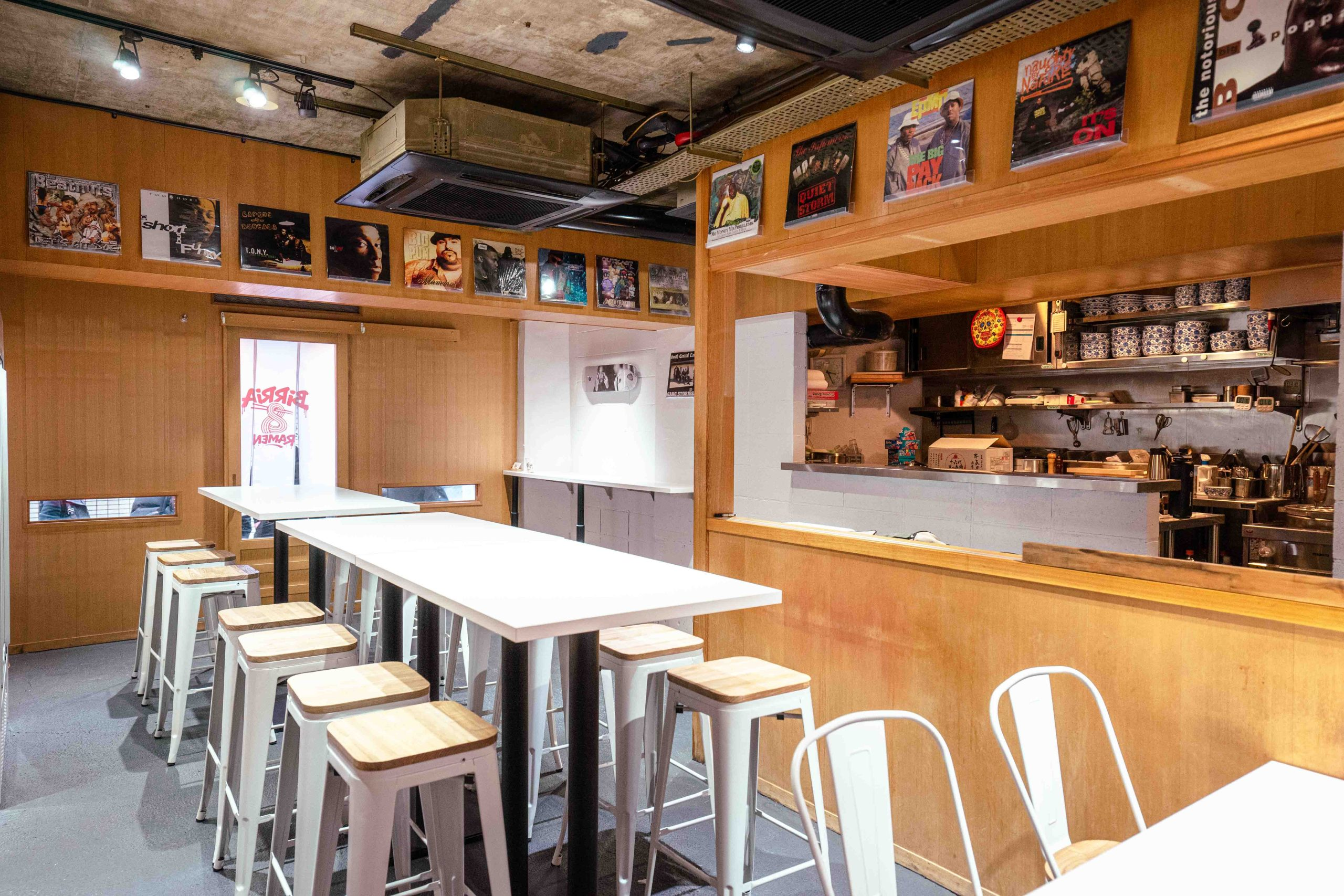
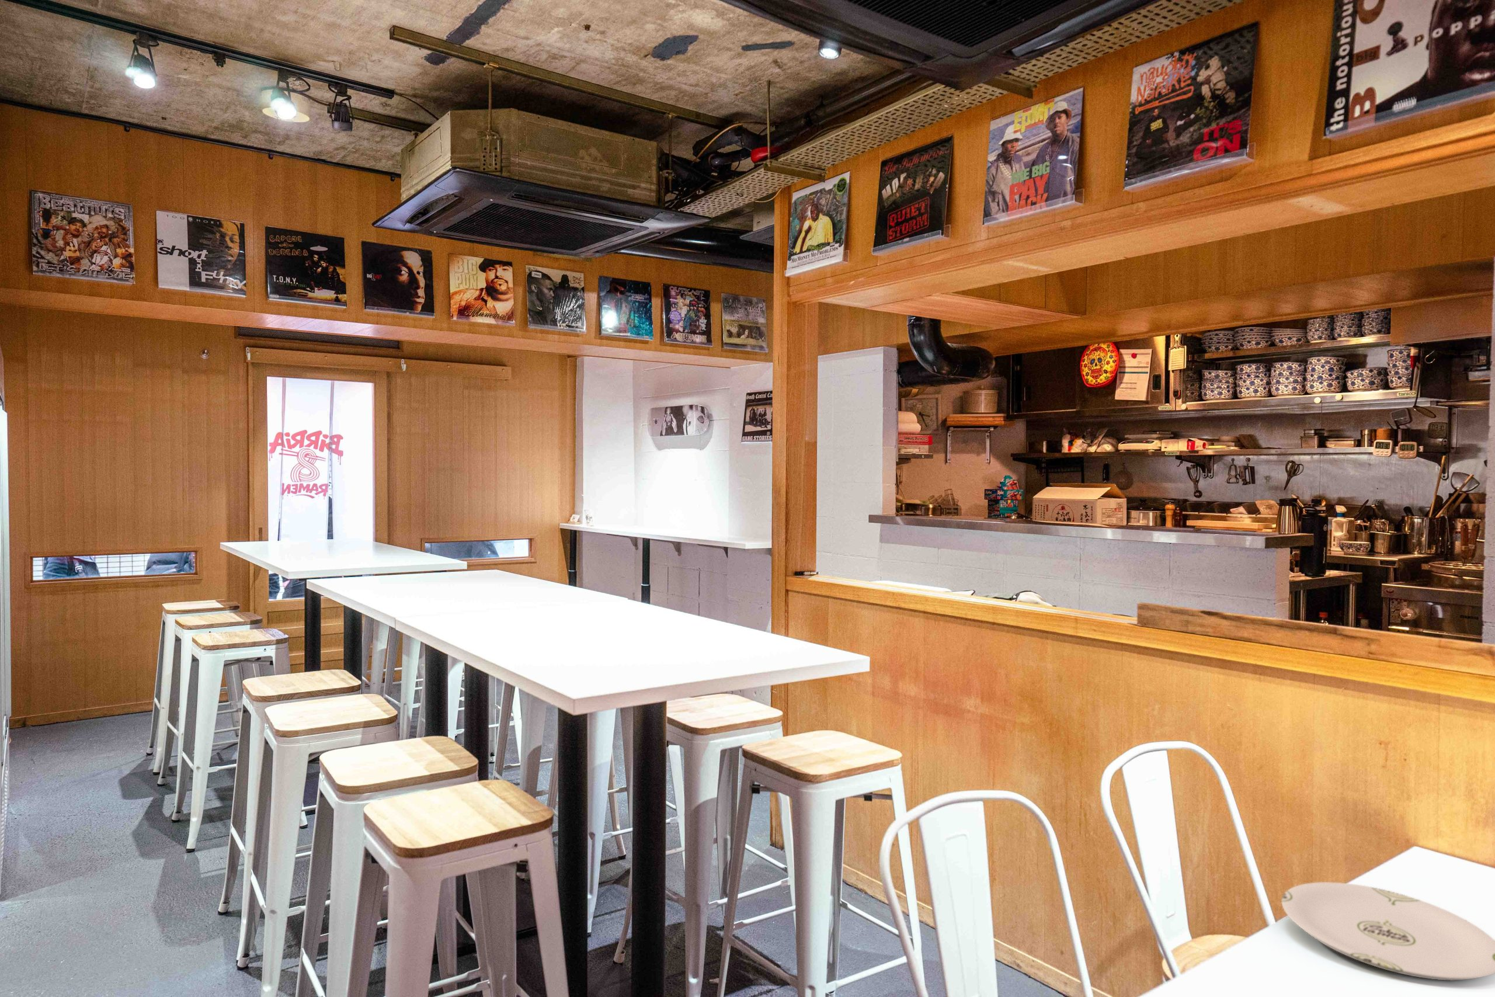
+ plate [1280,881,1495,981]
